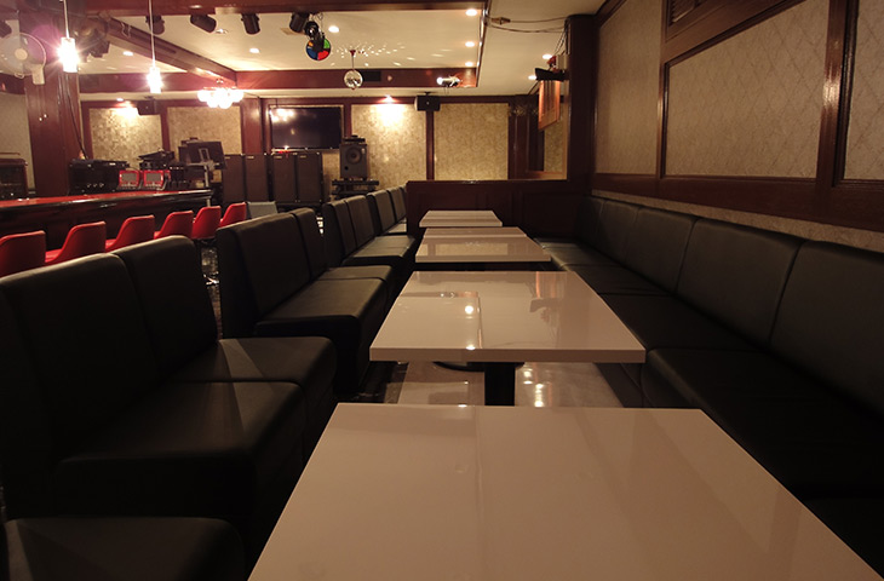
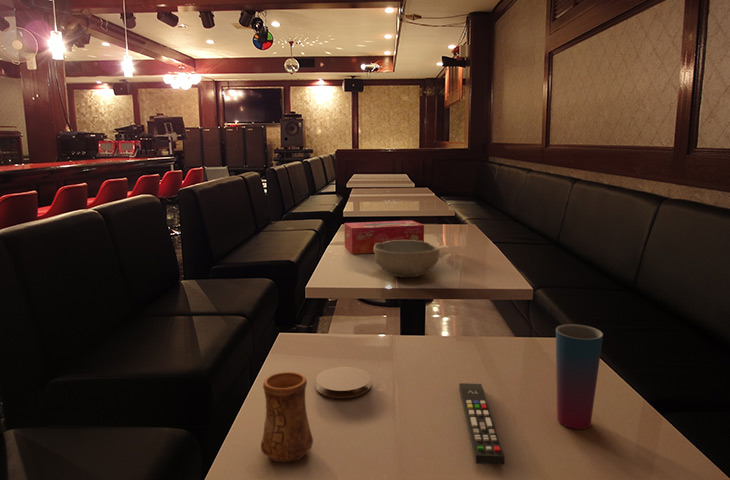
+ tissue box [343,220,425,255]
+ cup [260,371,314,463]
+ coaster [315,366,372,399]
+ bowl [374,240,440,278]
+ cup [555,323,604,430]
+ remote control [458,382,506,465]
